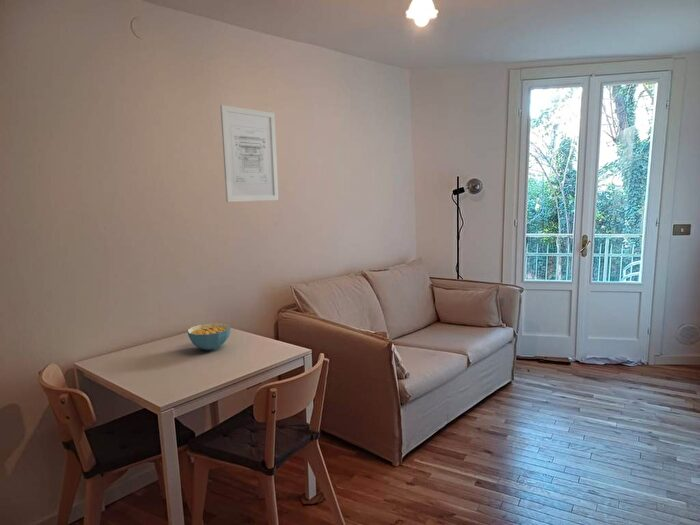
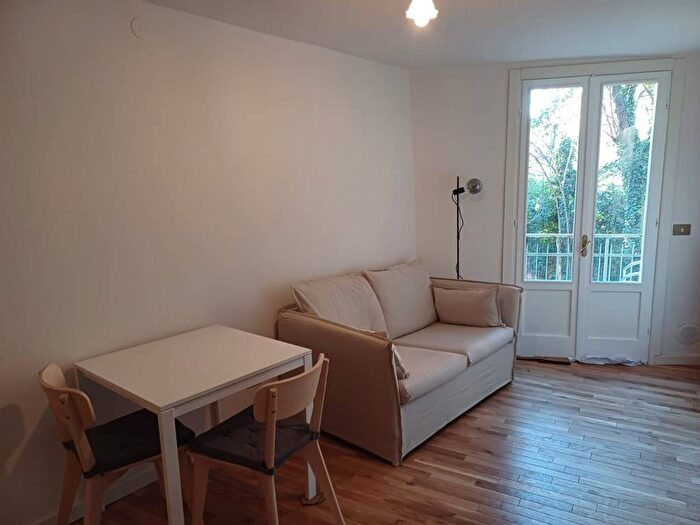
- wall art [219,104,280,203]
- cereal bowl [186,322,232,351]
